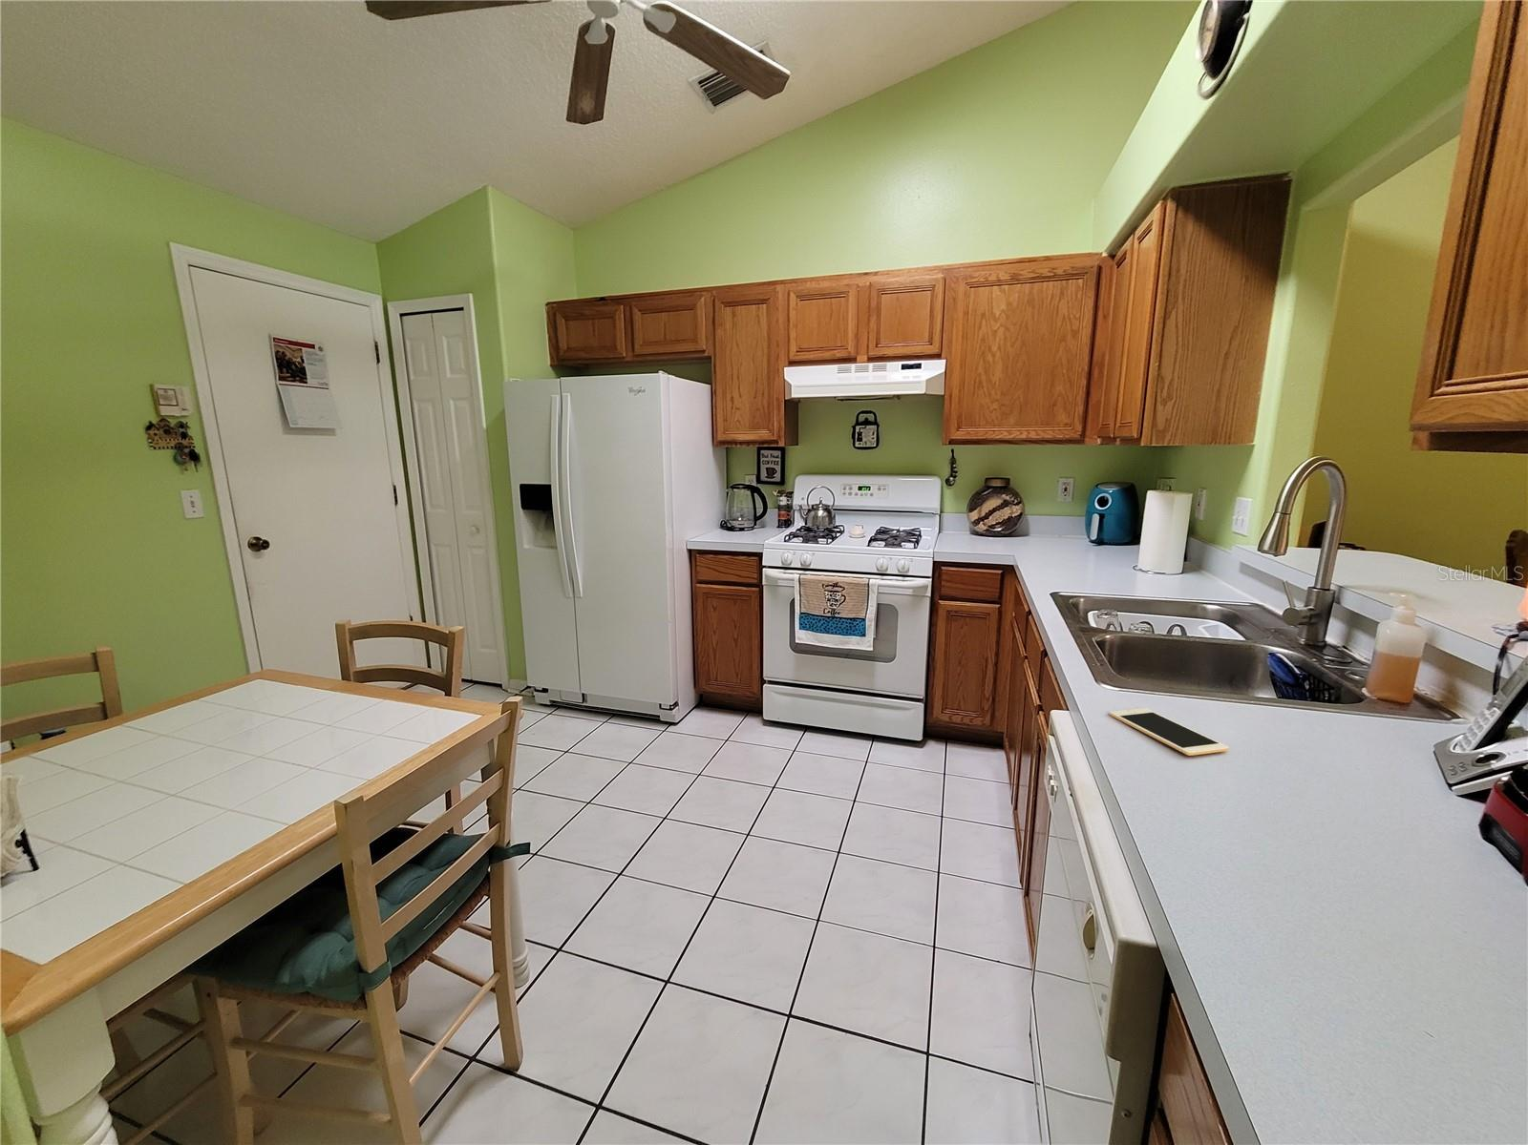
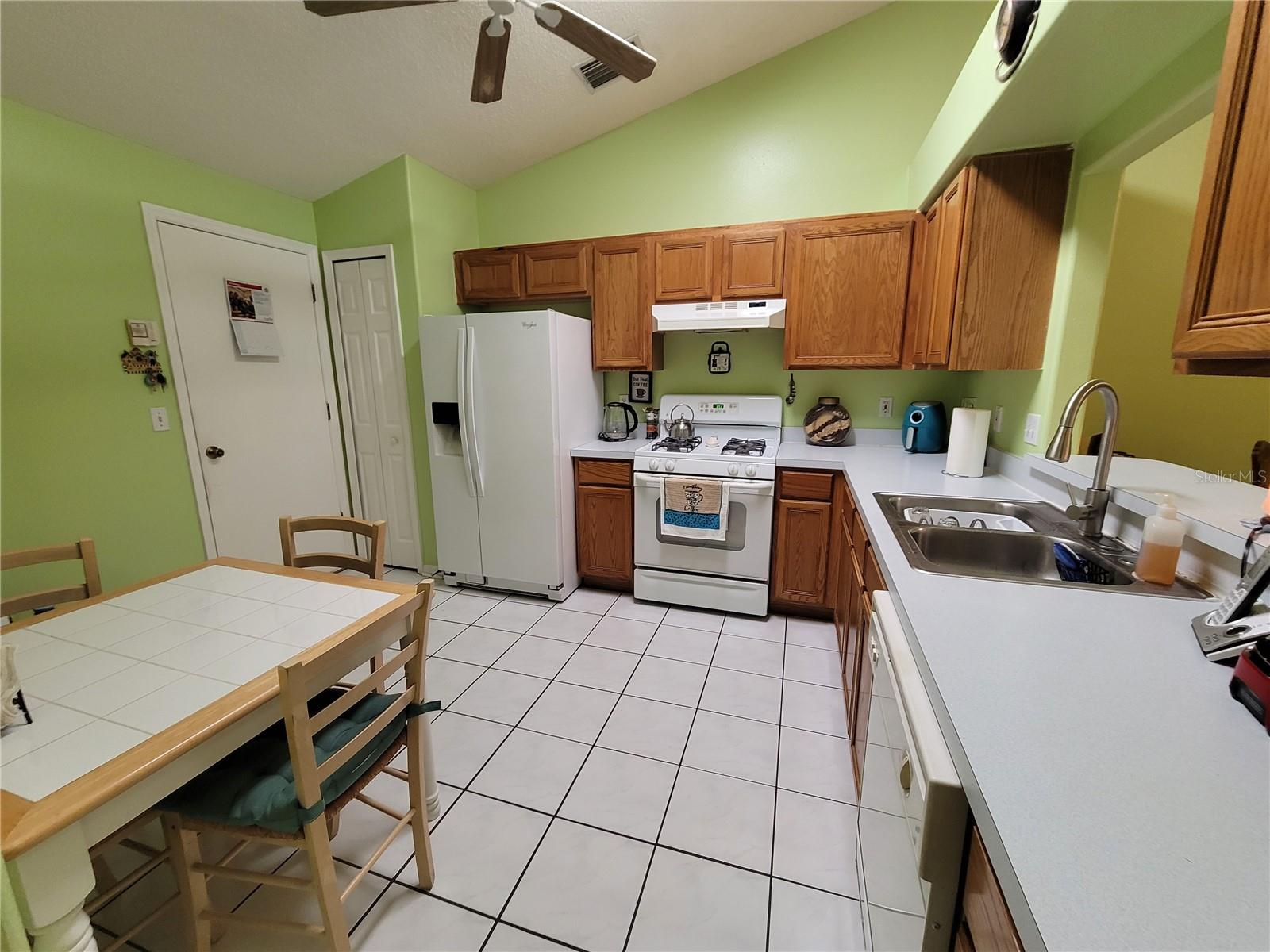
- cell phone [1109,707,1230,757]
